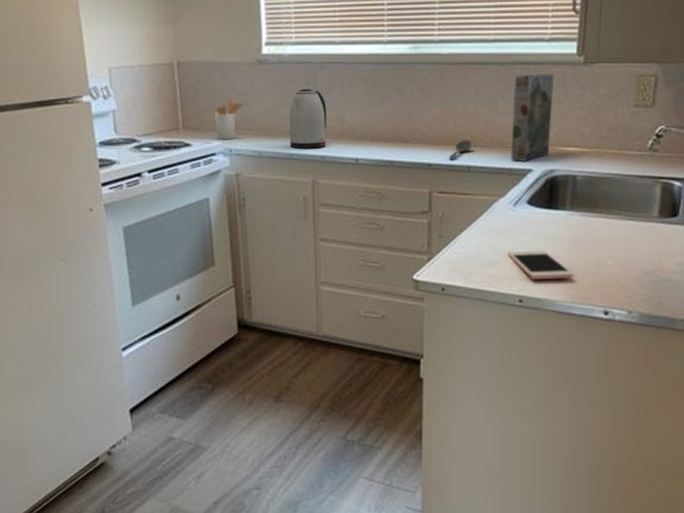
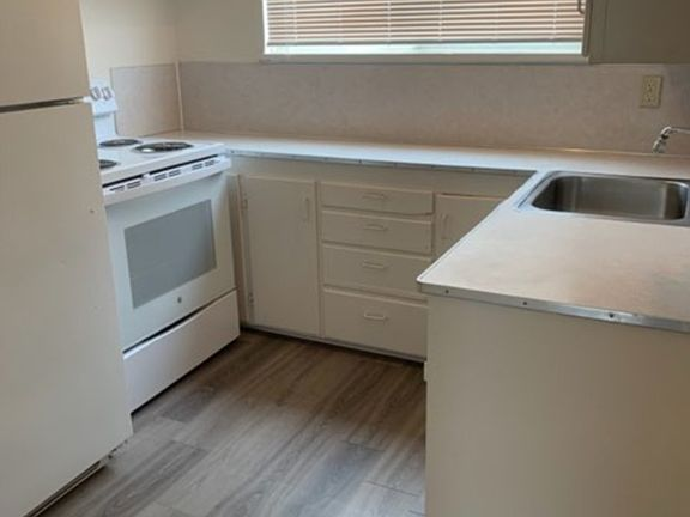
- kettle [289,88,328,150]
- stirrer [448,139,473,160]
- cereal box [509,74,555,163]
- cell phone [507,249,575,280]
- utensil holder [214,99,245,140]
